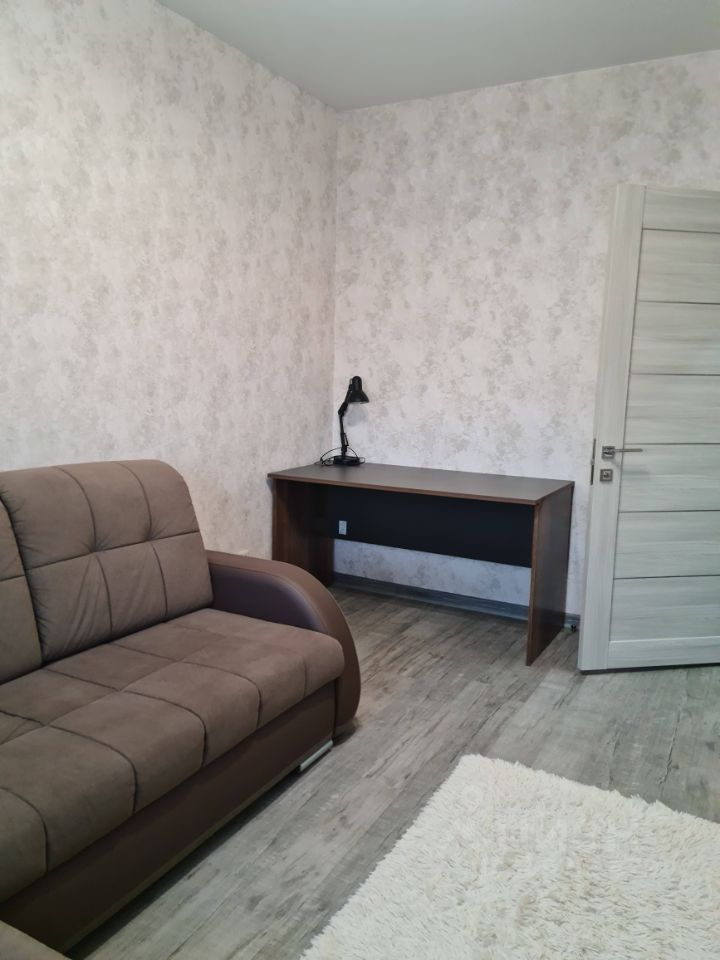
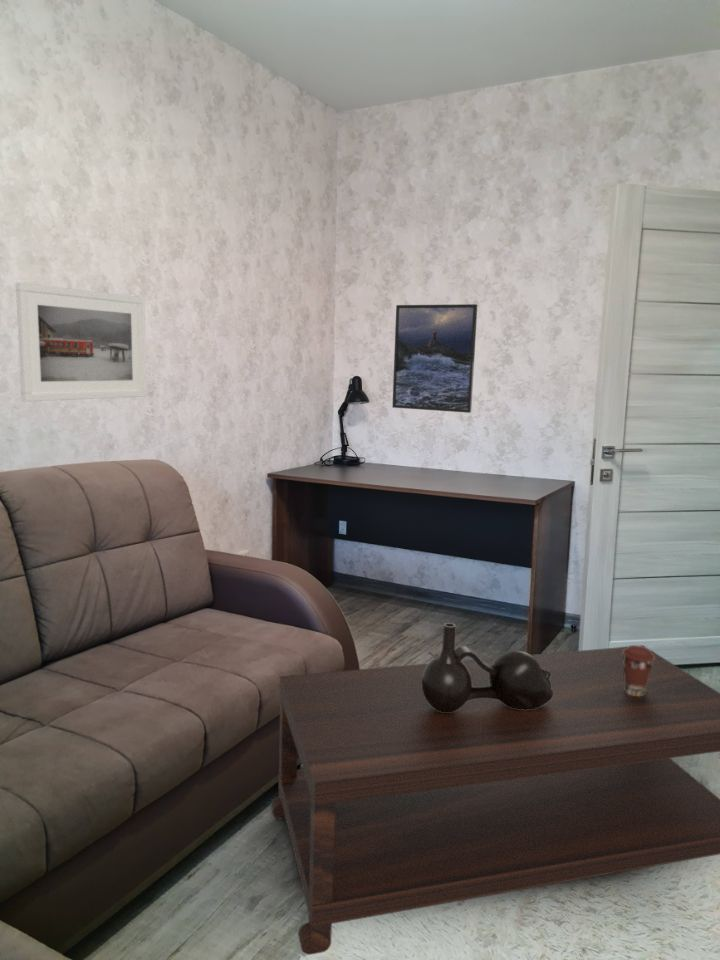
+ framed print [391,303,478,414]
+ coffee cup [622,644,655,696]
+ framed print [15,282,147,403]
+ decorative vase [422,622,553,712]
+ coffee table [270,644,720,956]
